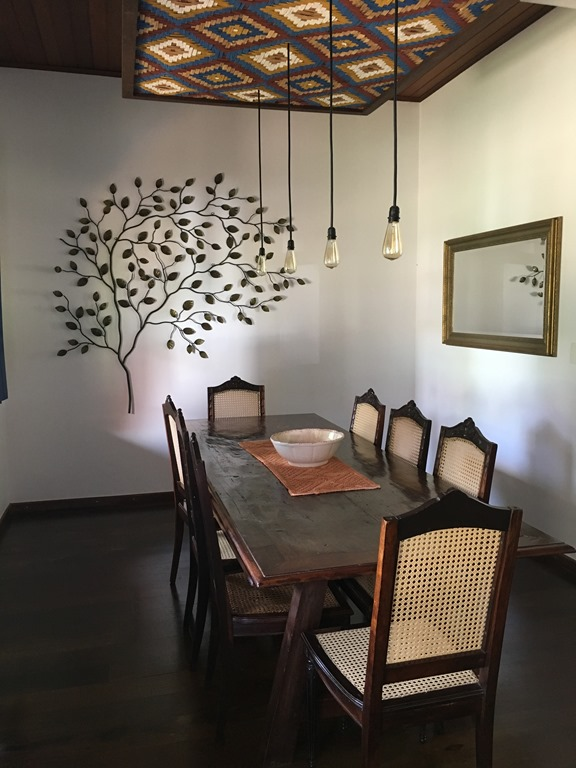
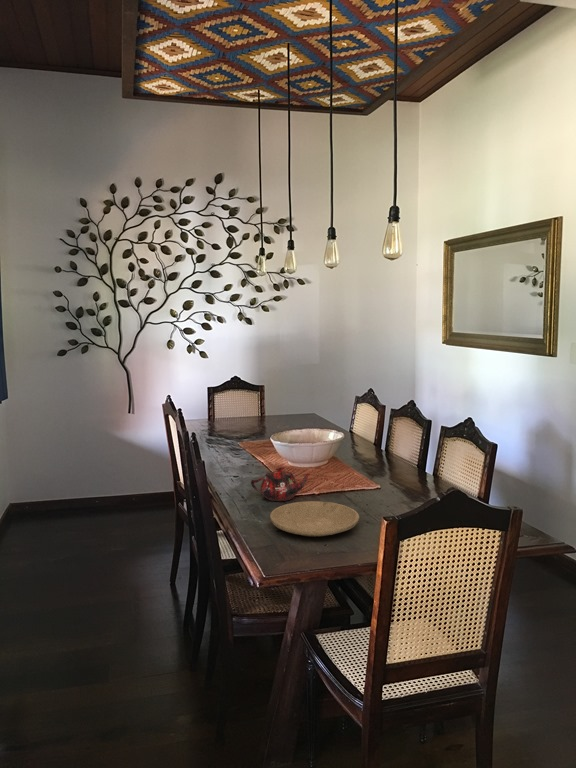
+ teapot [250,466,312,502]
+ plate [269,500,360,538]
